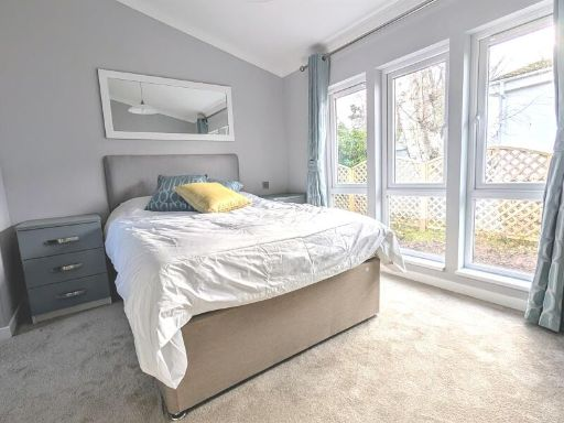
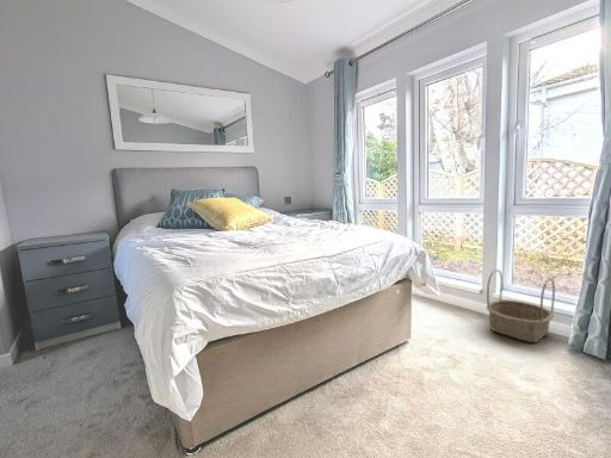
+ basket [486,268,556,344]
